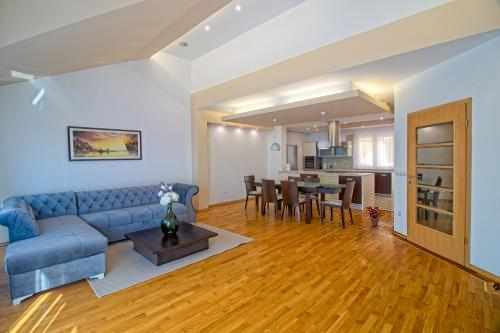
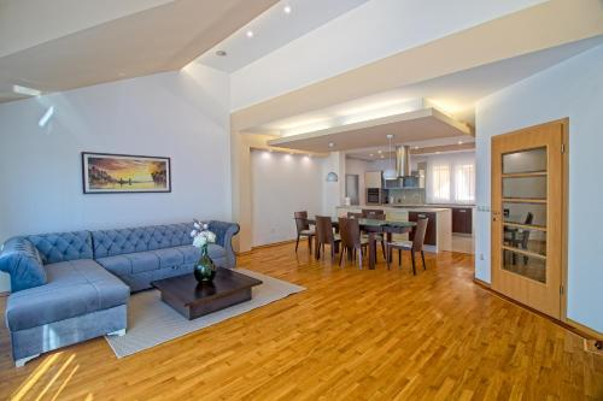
- potted plant [365,205,383,228]
